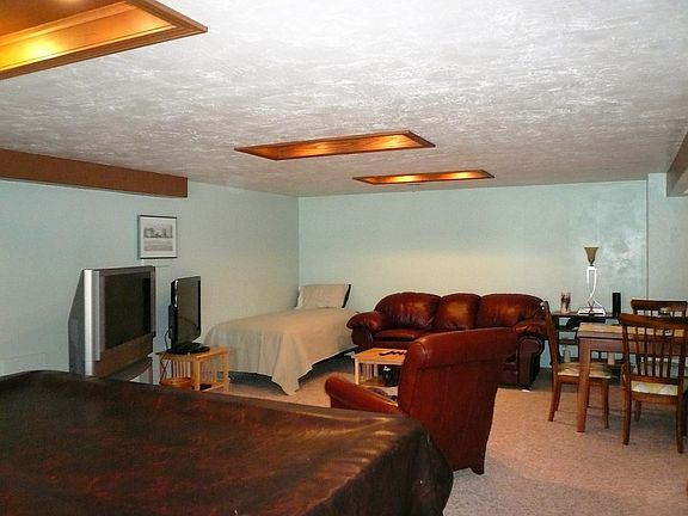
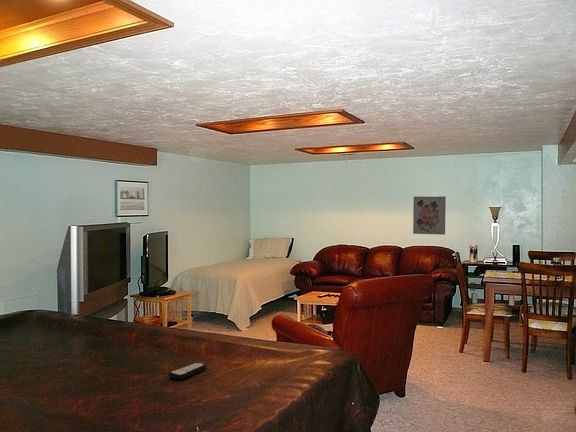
+ wall art [412,196,447,236]
+ remote control [168,362,207,381]
